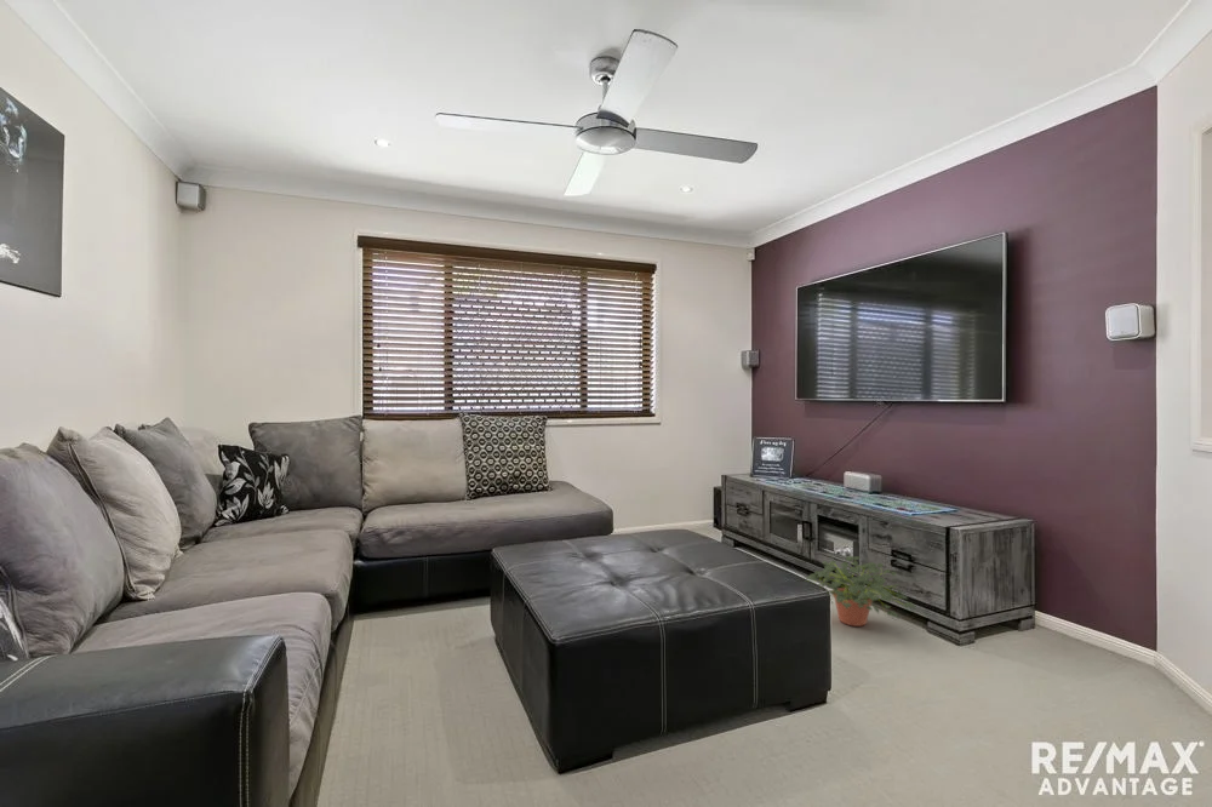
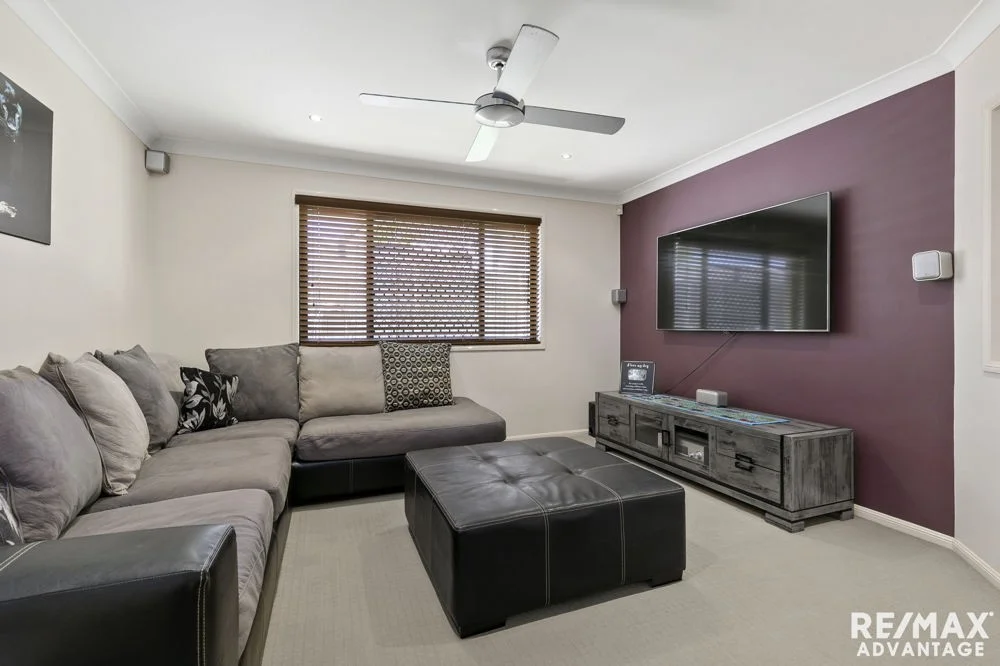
- potted plant [804,555,917,628]
